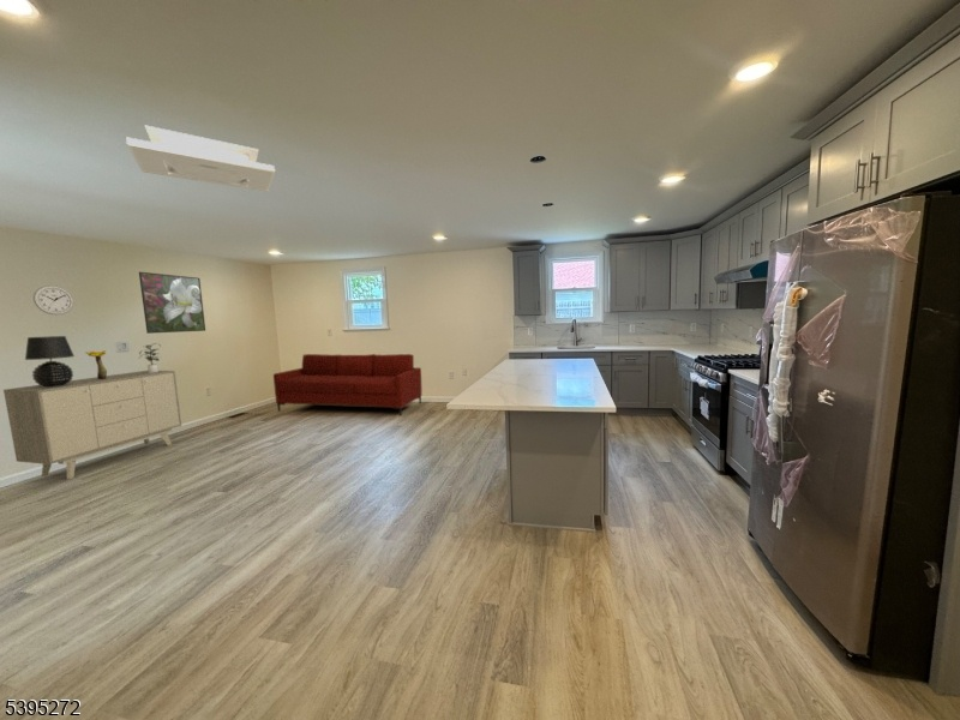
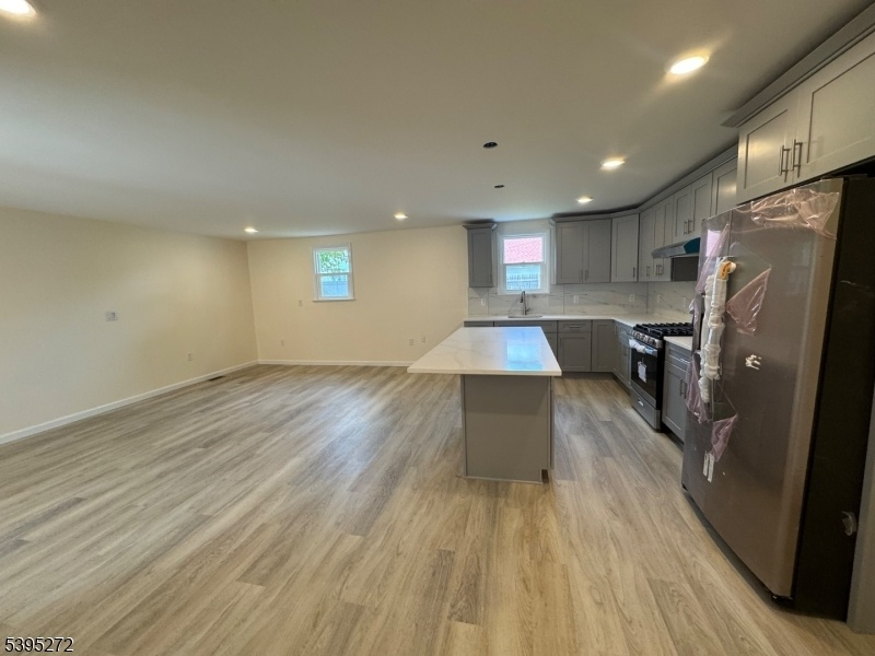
- ceiling light [125,125,276,193]
- wall clock [32,284,74,316]
- table lamp [24,335,76,388]
- sofa [272,353,422,416]
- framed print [138,271,206,335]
- sideboard [2,370,182,480]
- decorative sculpture [85,349,108,379]
- potted plant [138,342,162,373]
